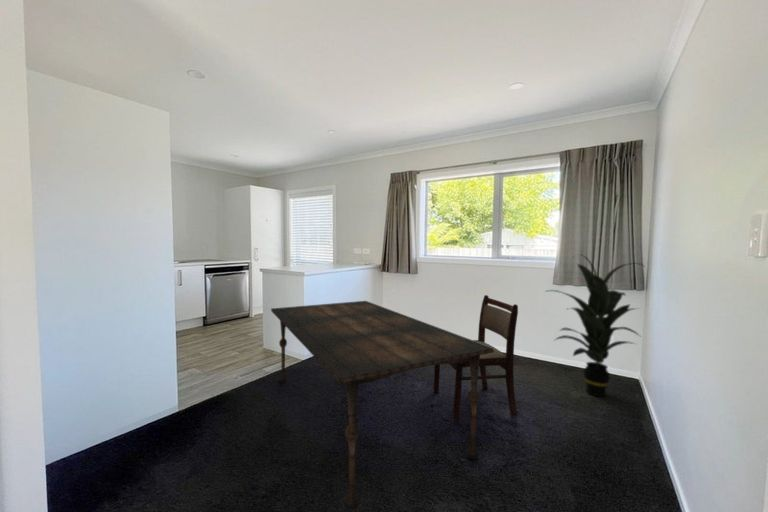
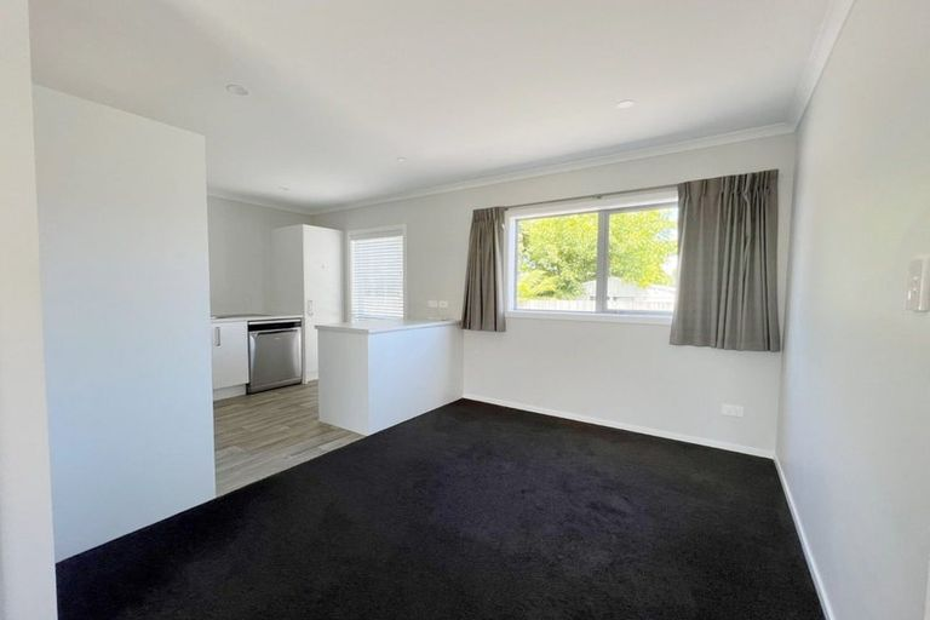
- indoor plant [543,253,644,398]
- dining table [270,300,494,511]
- dining chair [433,294,519,421]
